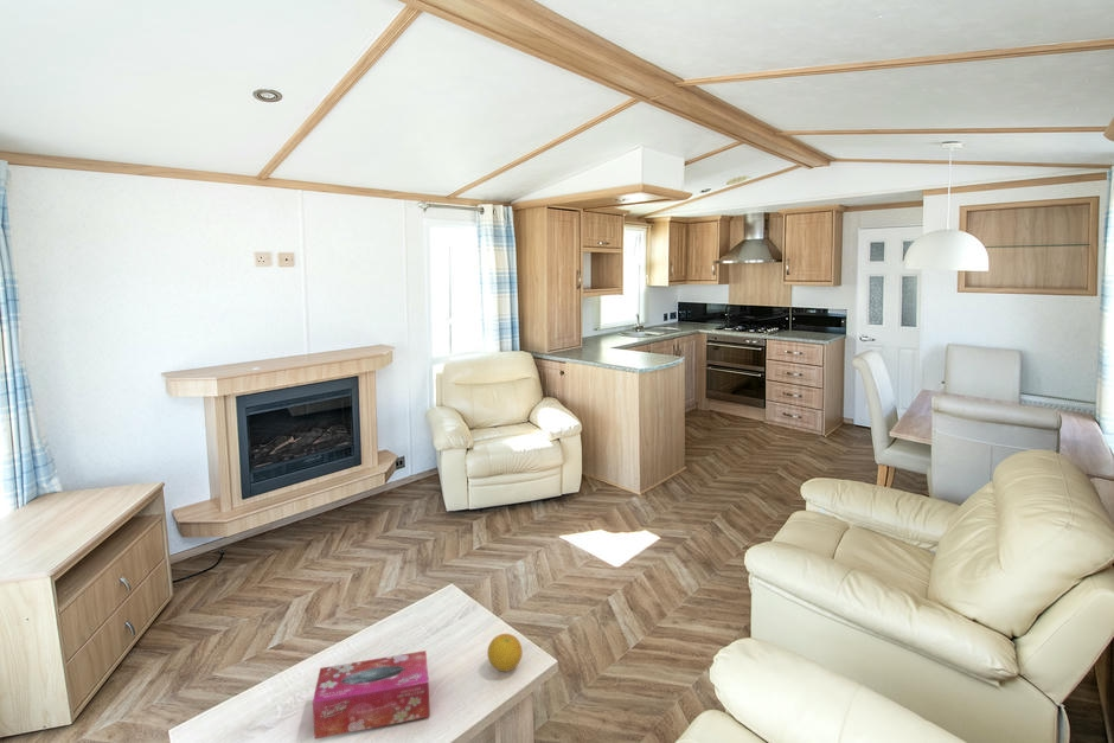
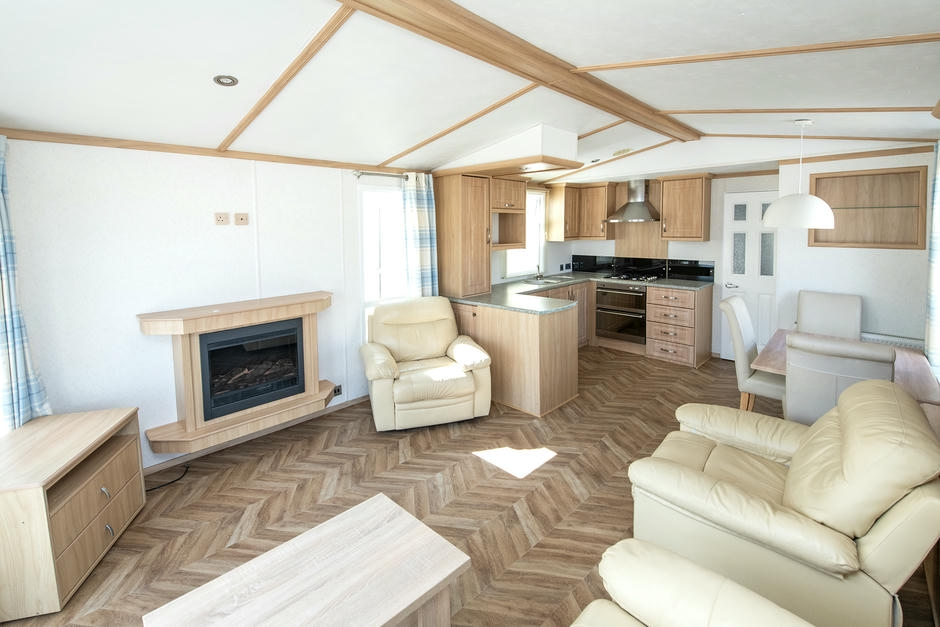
- tissue box [312,649,431,741]
- fruit [487,633,524,672]
